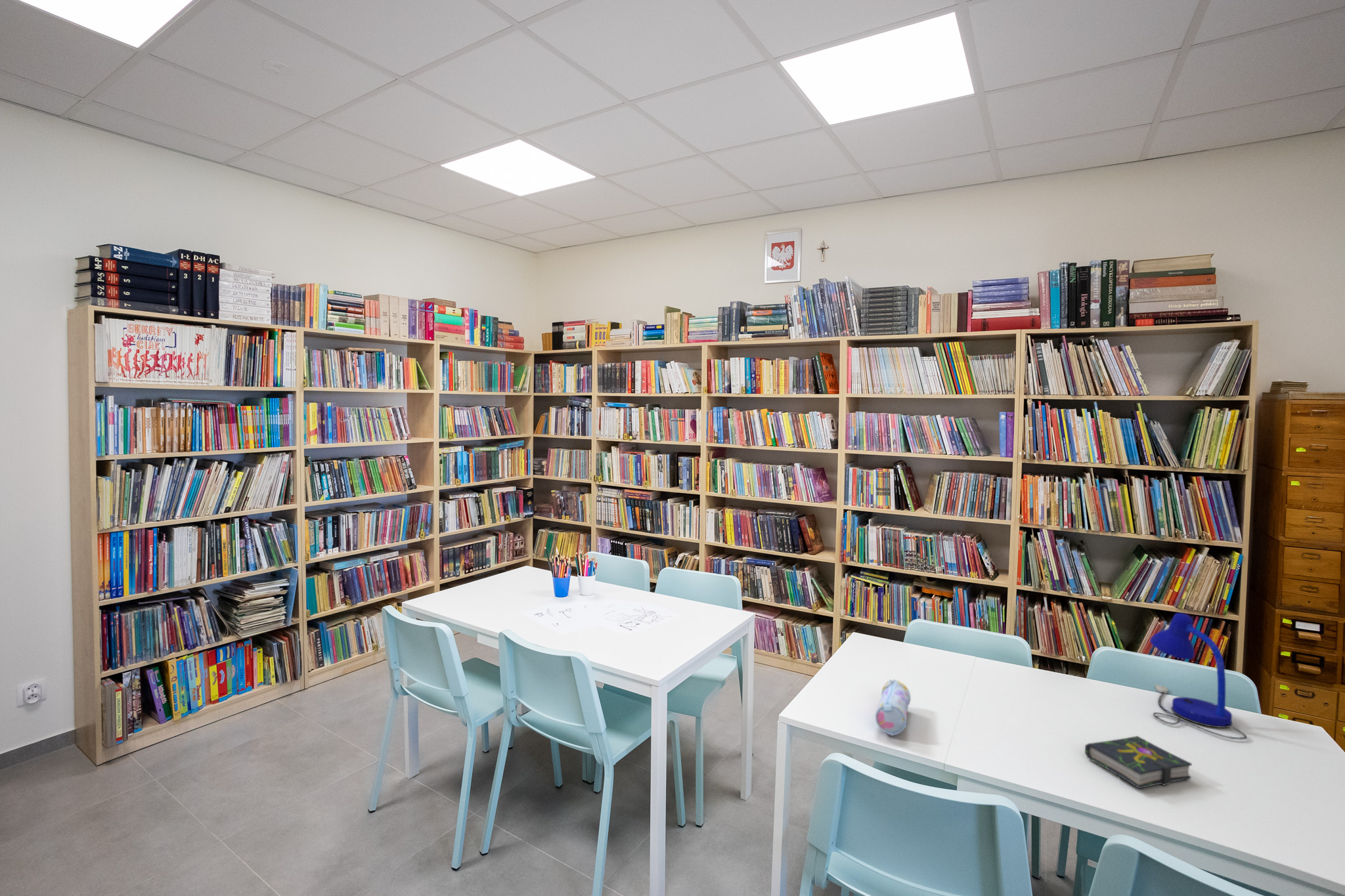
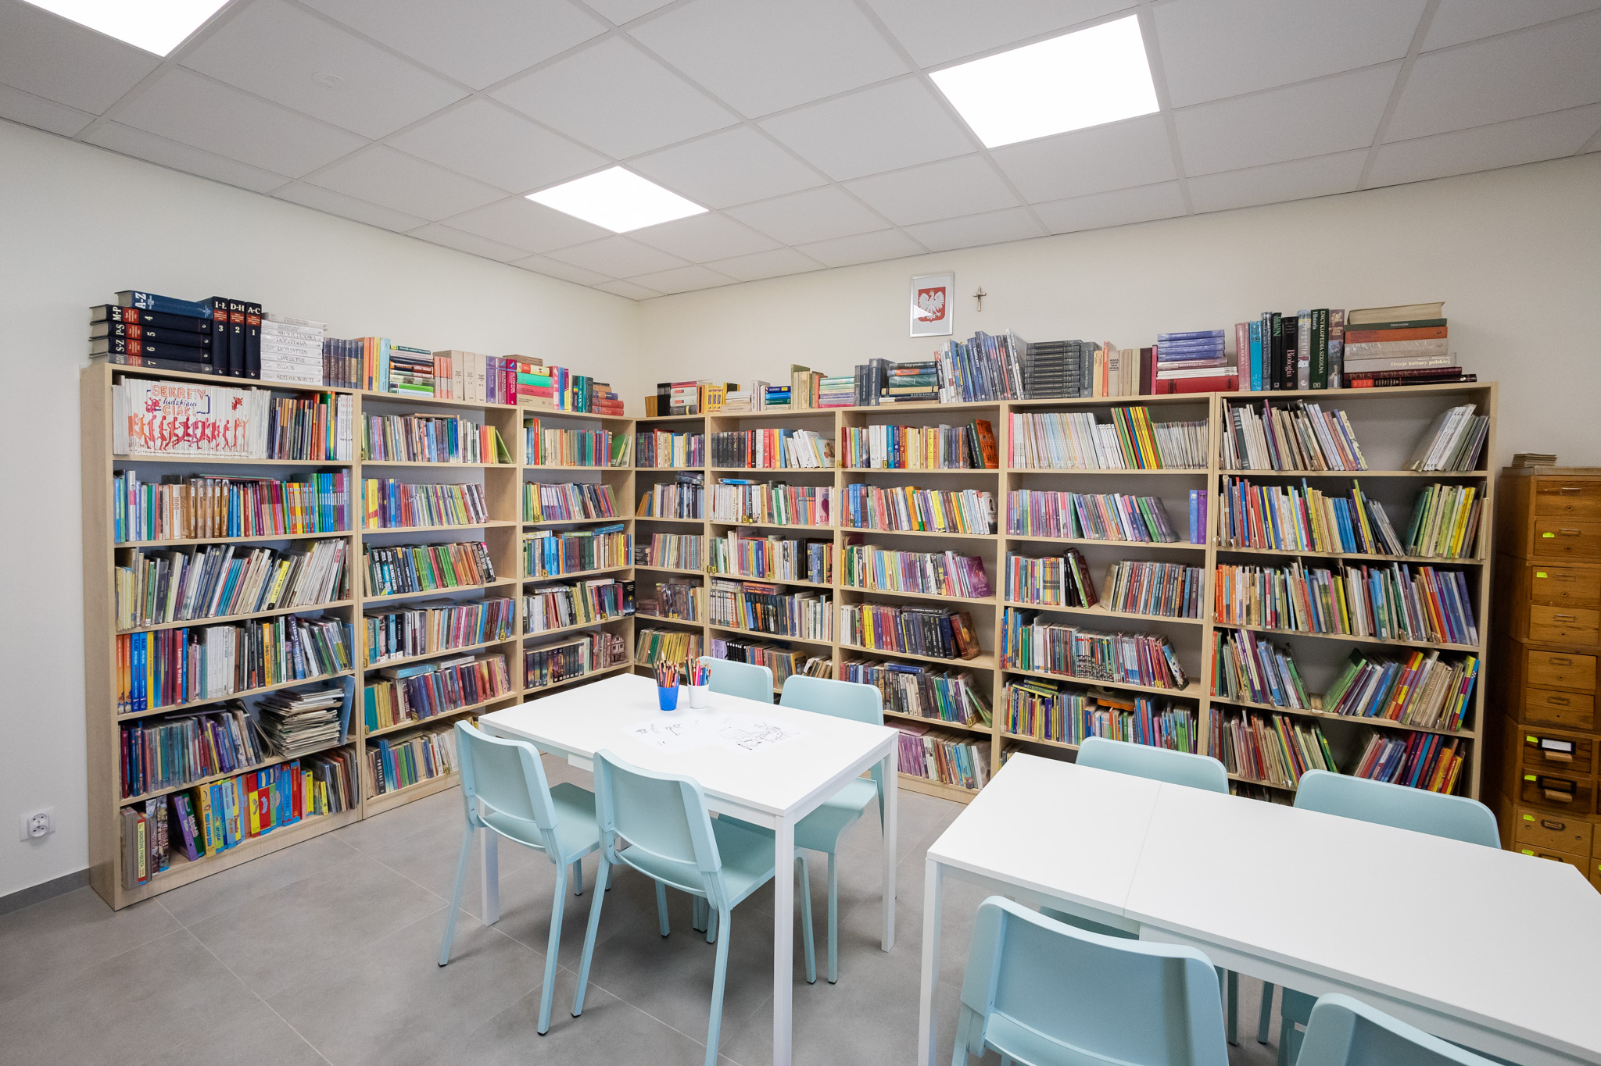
- pencil case [875,679,912,736]
- book [1084,735,1193,789]
- desk lamp [1149,612,1248,740]
